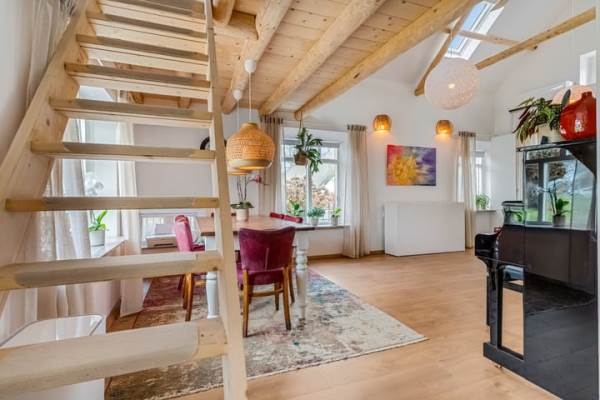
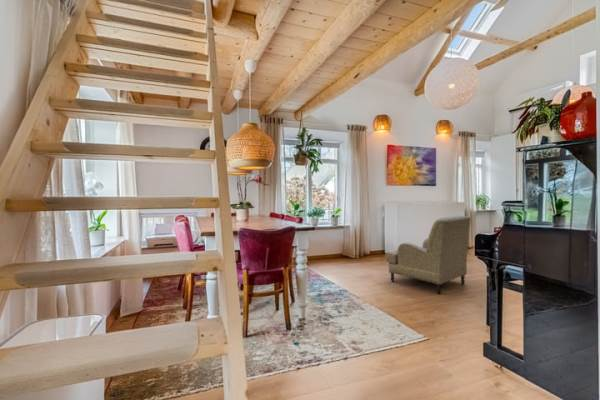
+ armchair [385,215,472,295]
